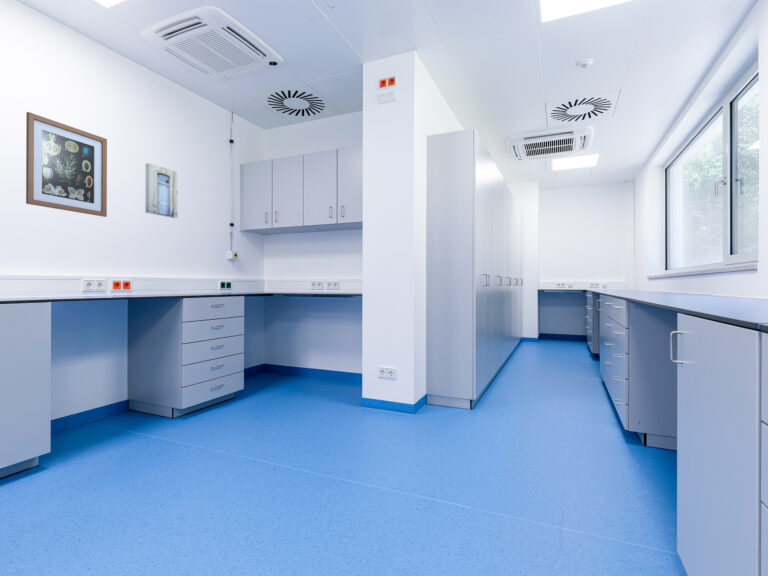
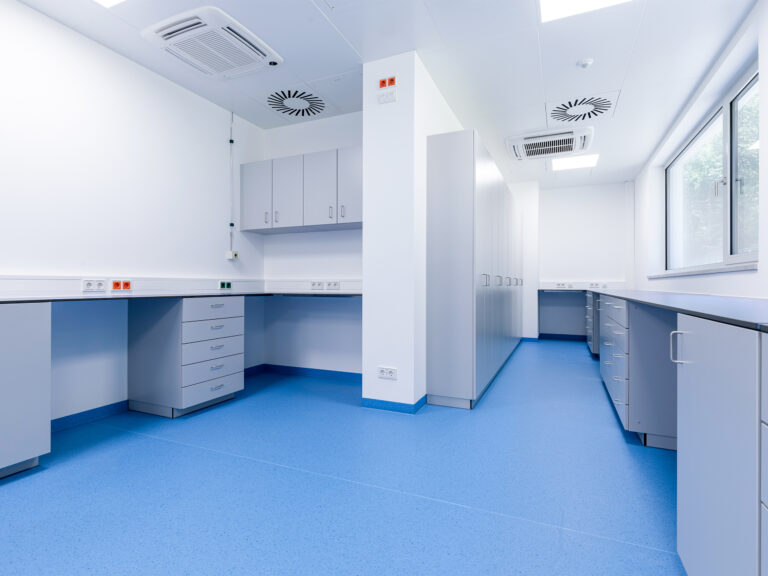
- wall art [144,162,179,219]
- wall art [25,111,108,218]
